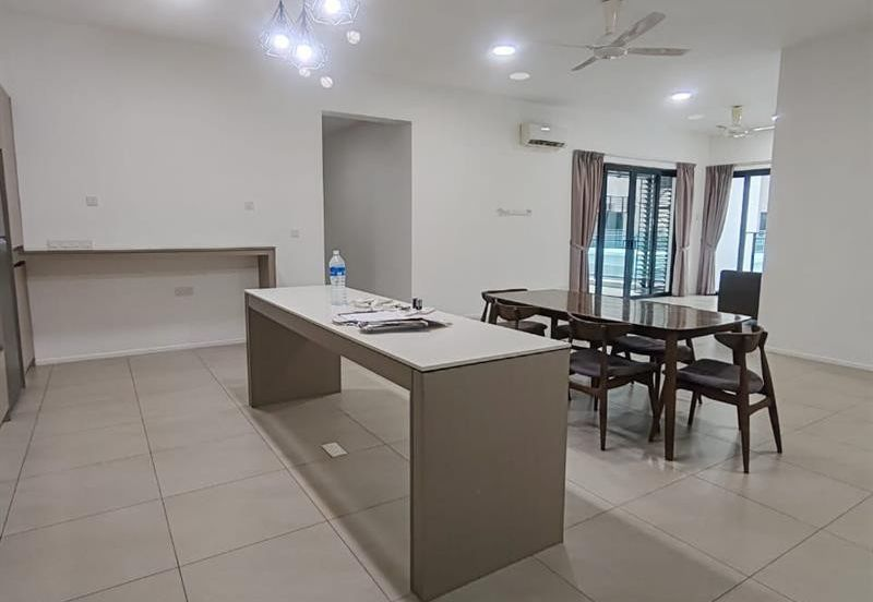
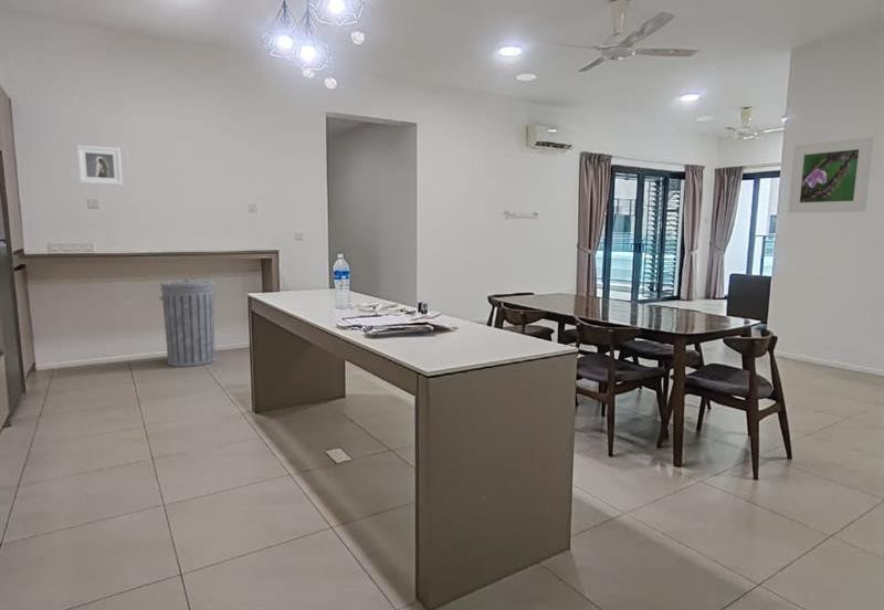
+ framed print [787,136,875,214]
+ trash can [158,276,217,368]
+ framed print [75,144,124,187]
